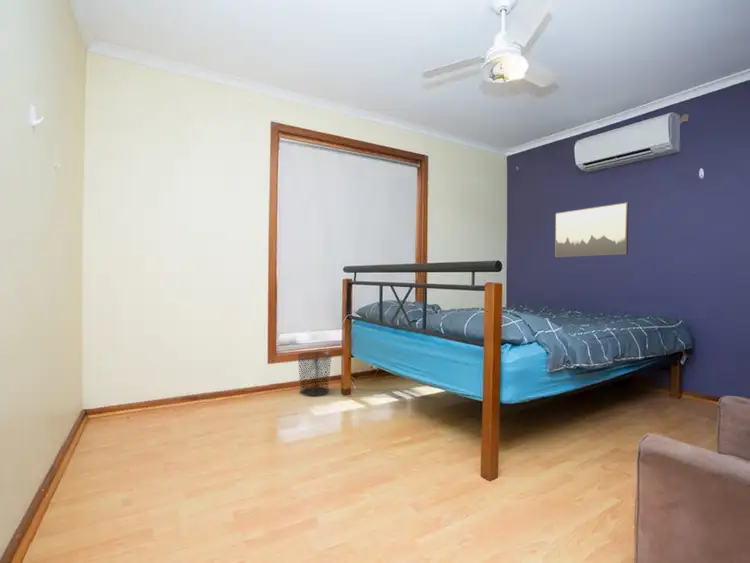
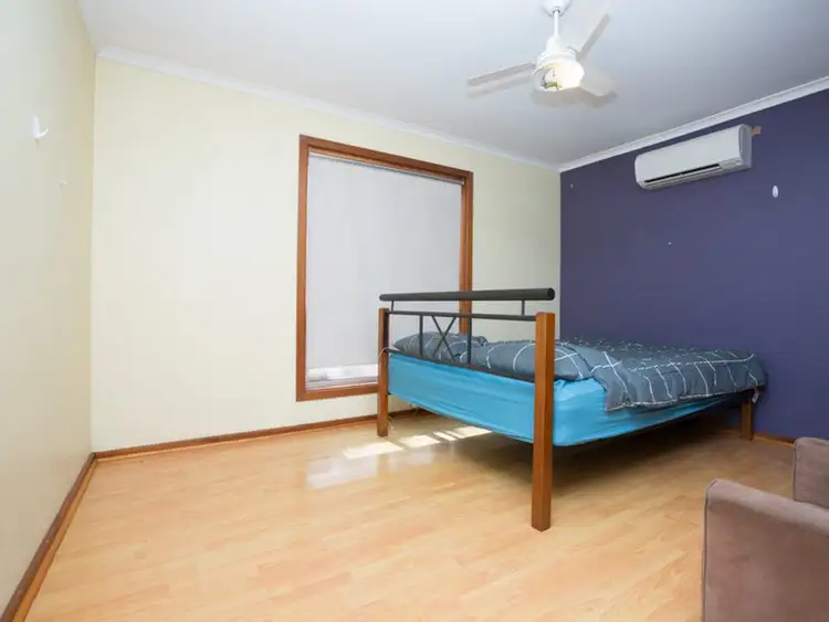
- wall art [554,201,630,259]
- waste bin [296,351,333,397]
